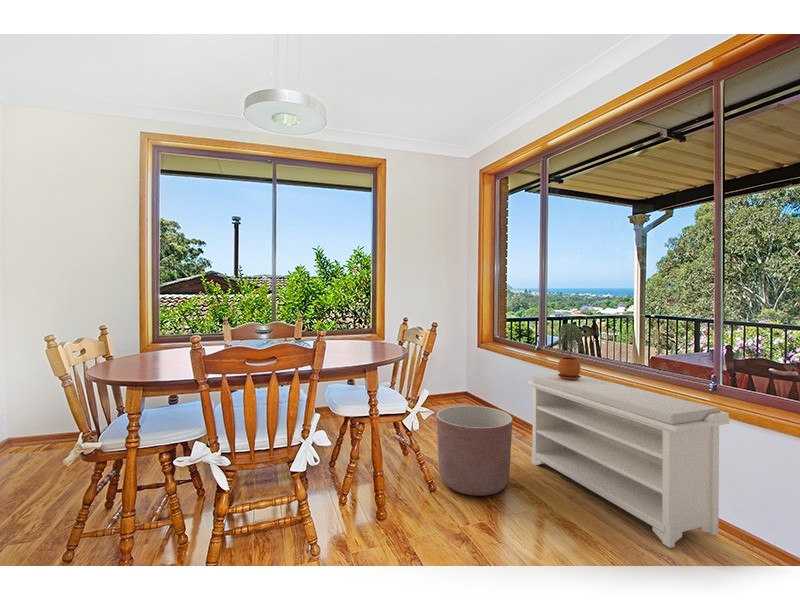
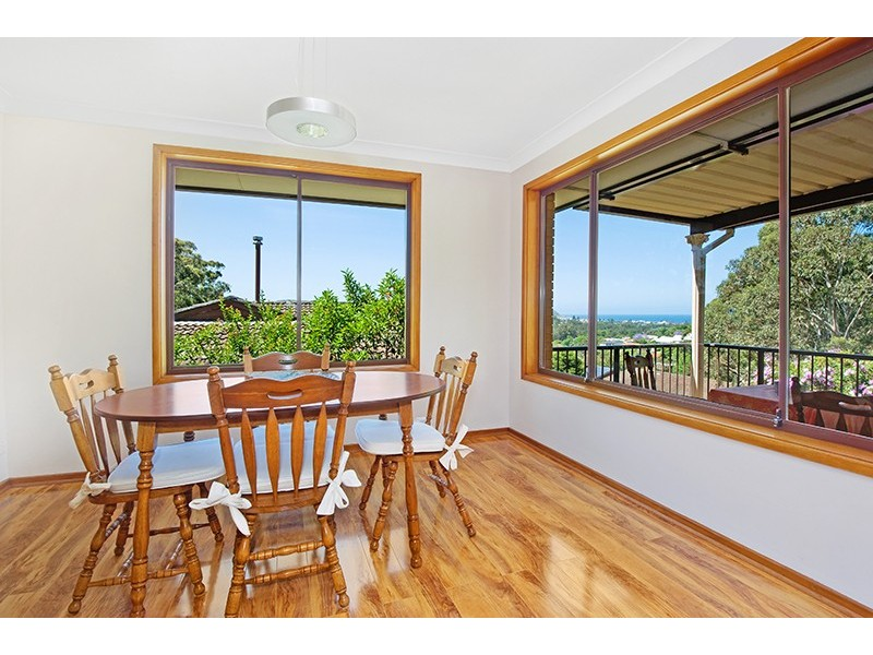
- planter [436,405,513,497]
- potted plant [555,322,583,380]
- bench [527,372,730,549]
